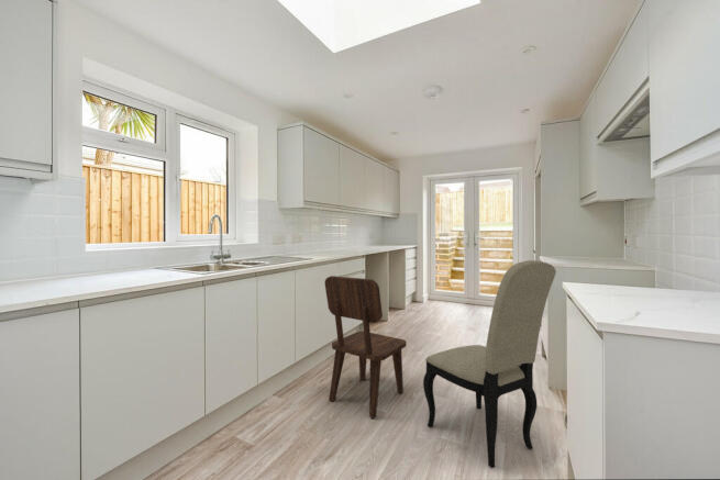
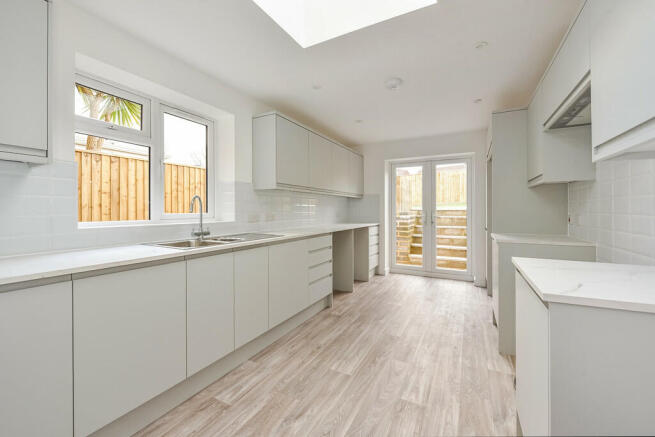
- dining chair [422,259,557,470]
- dining chair [323,275,407,420]
